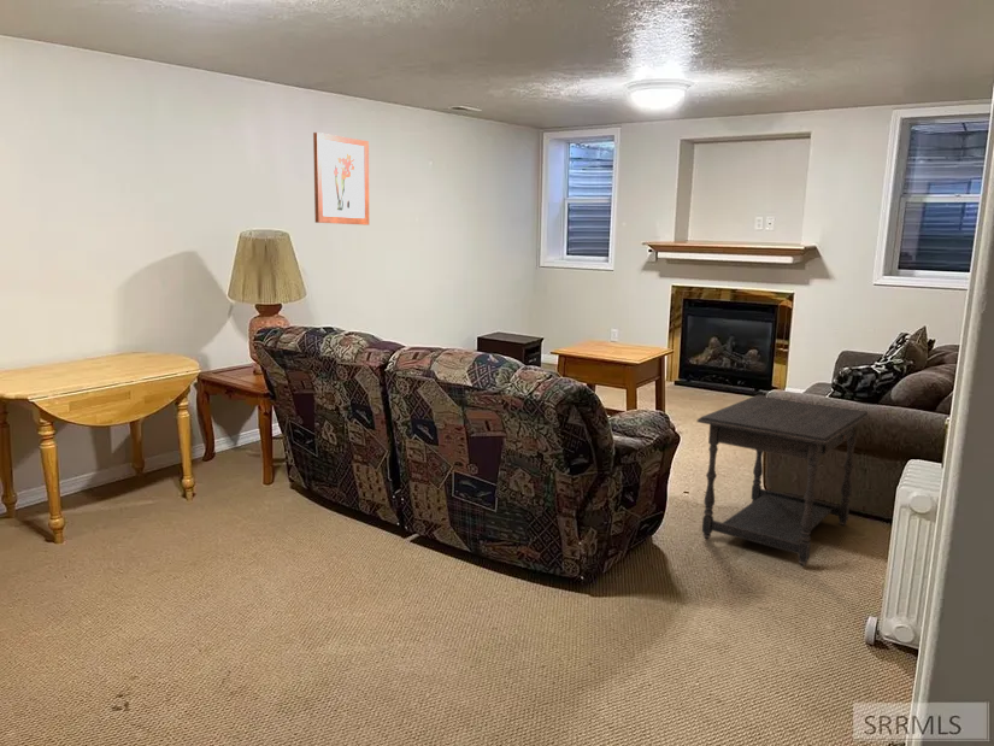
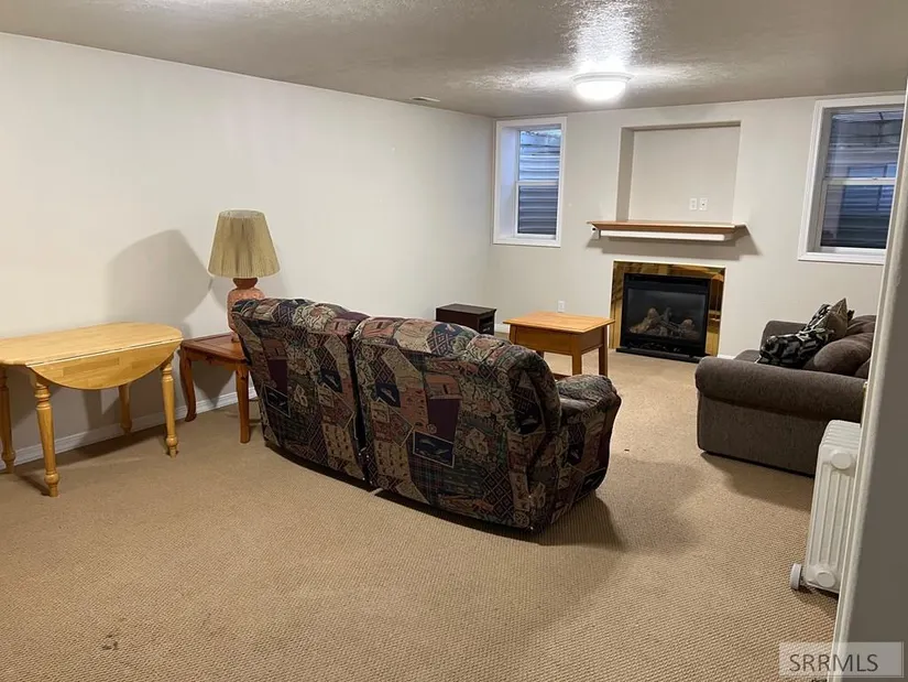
- wall art [312,131,370,227]
- side table [696,394,870,568]
